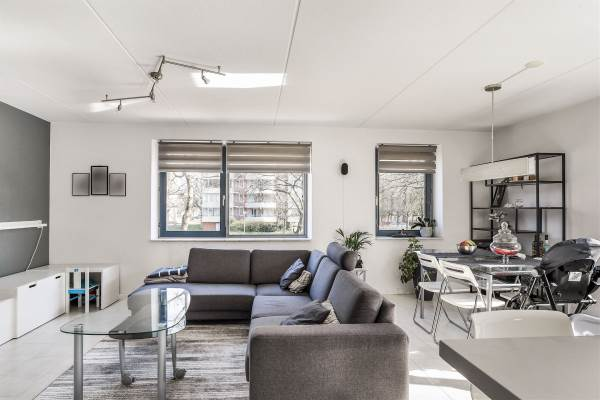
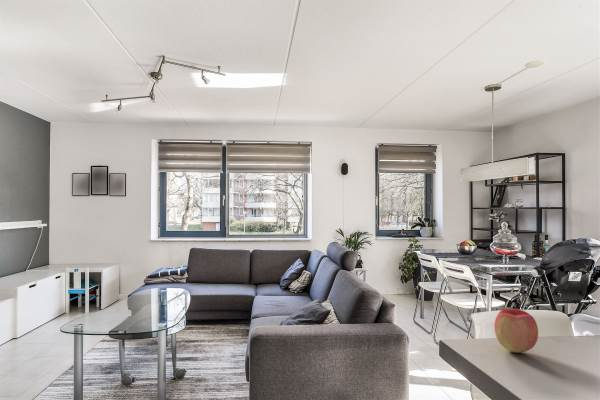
+ apple [493,308,539,354]
